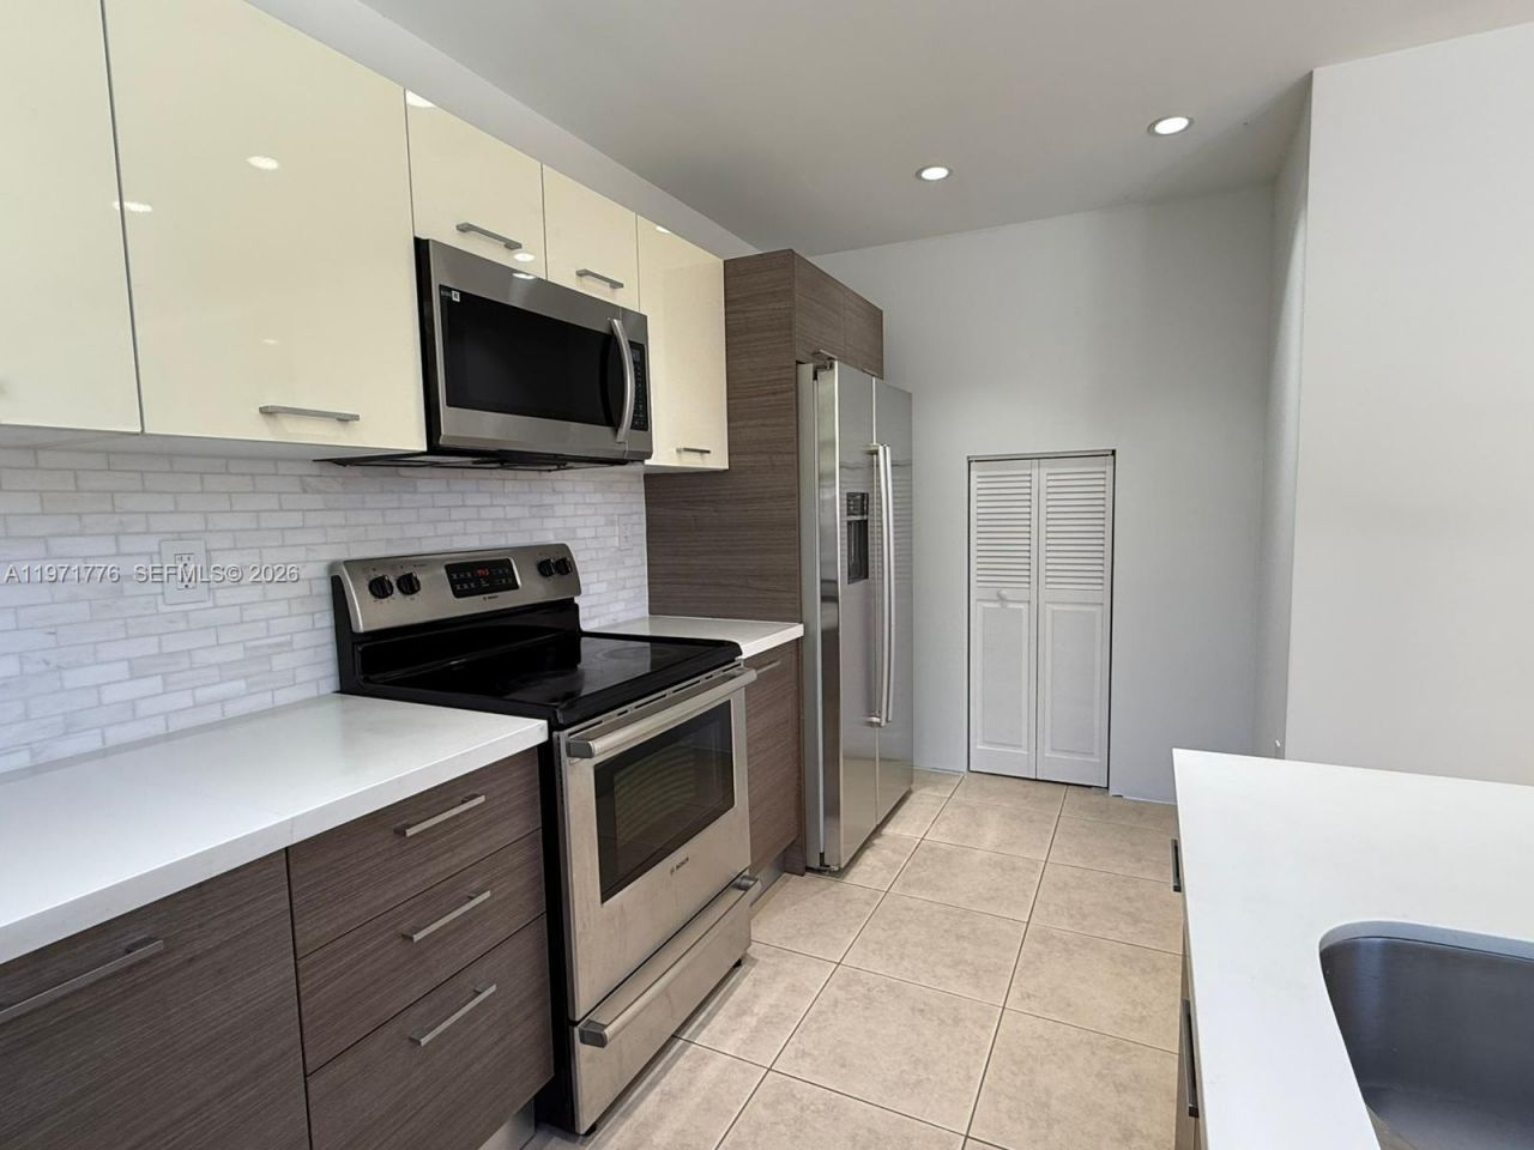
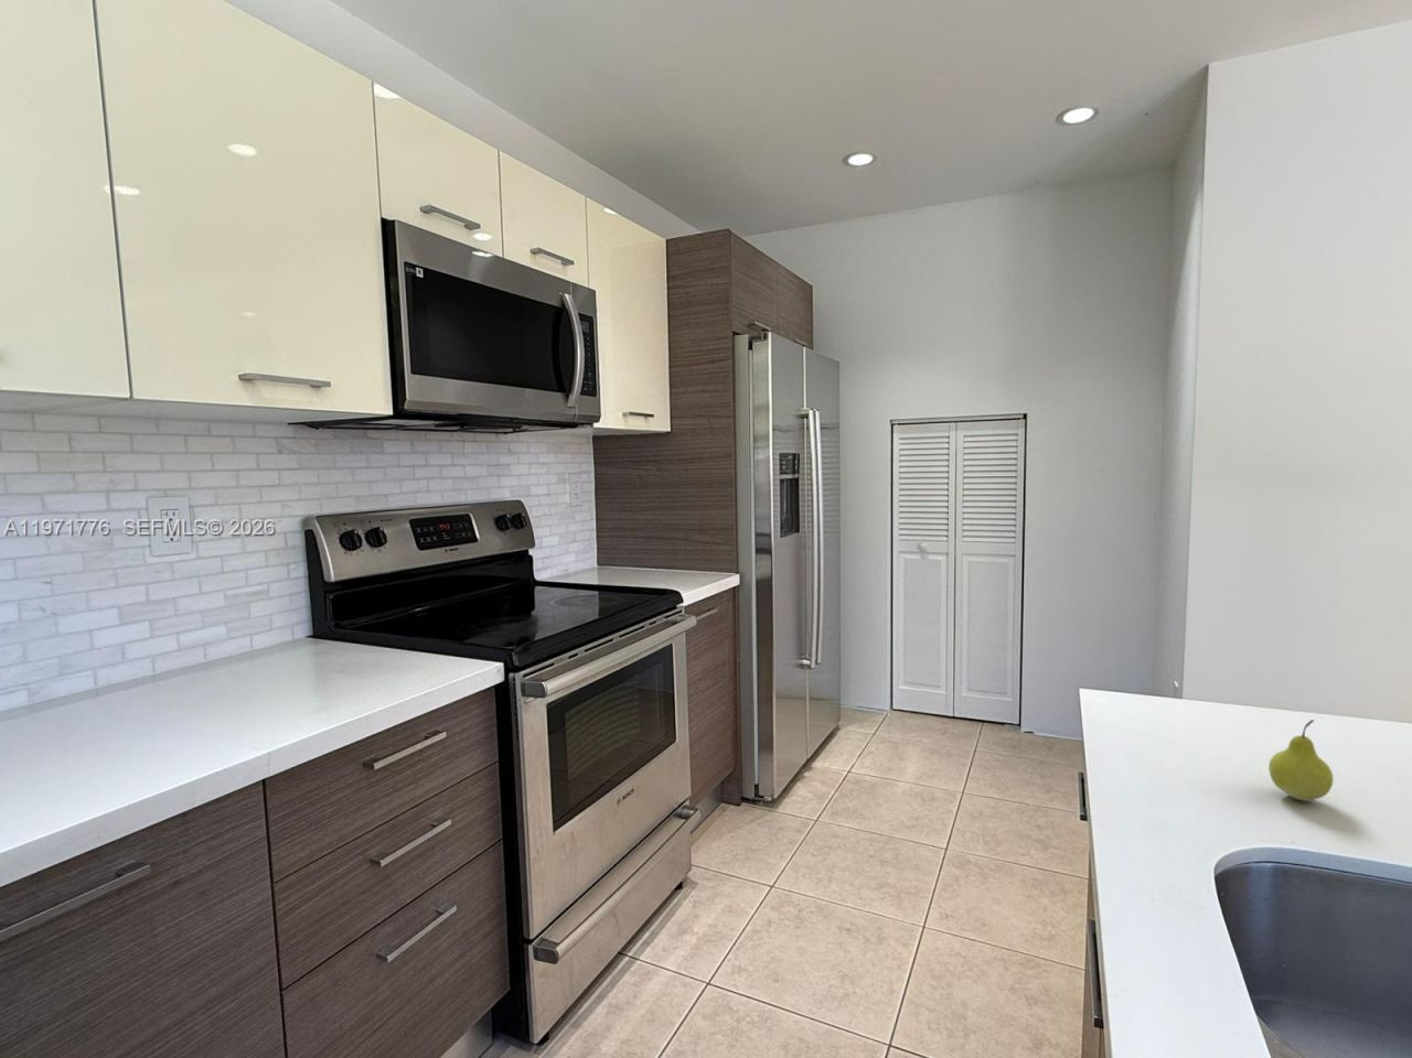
+ fruit [1267,719,1335,802]
